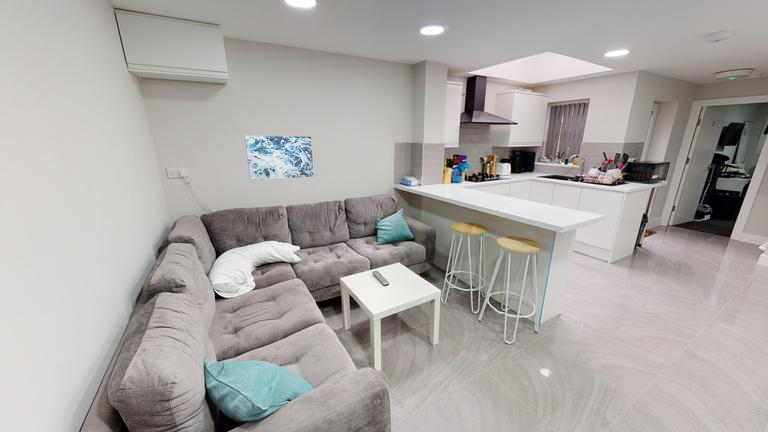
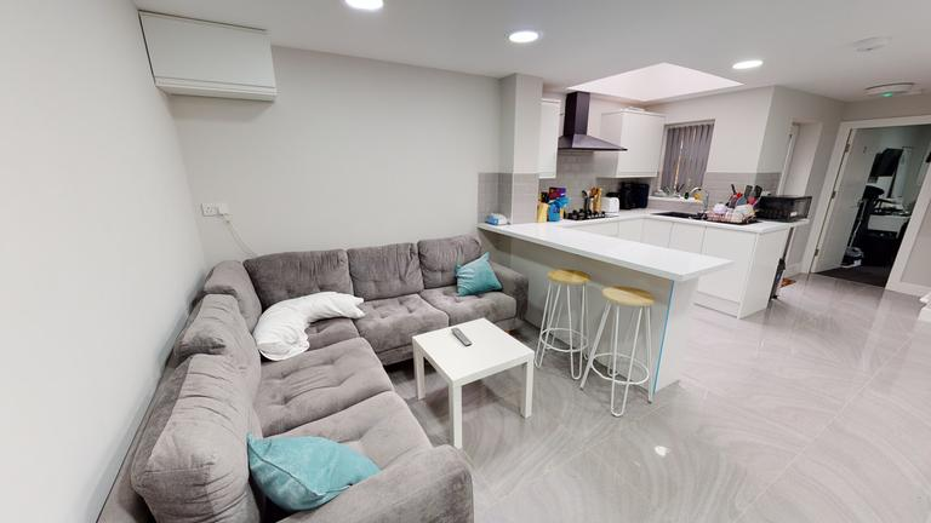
- wall art [244,135,314,181]
